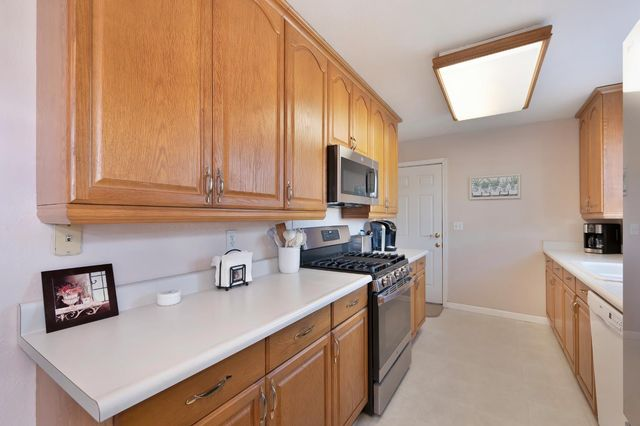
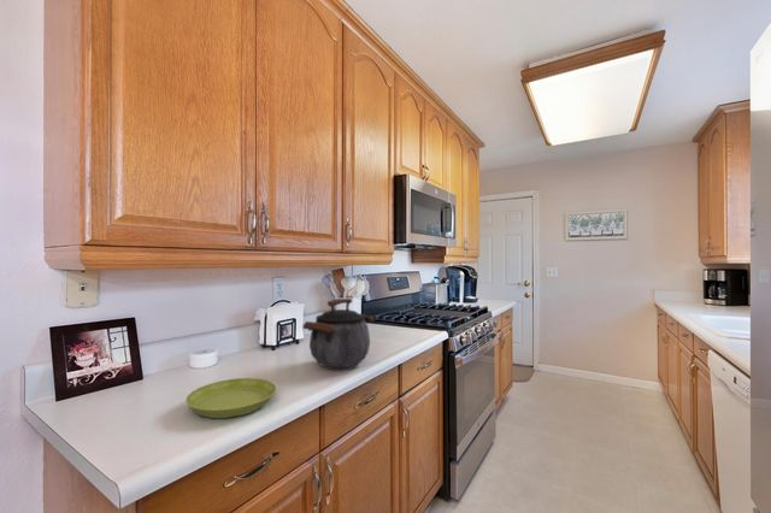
+ kettle [302,297,375,368]
+ saucer [184,377,277,419]
